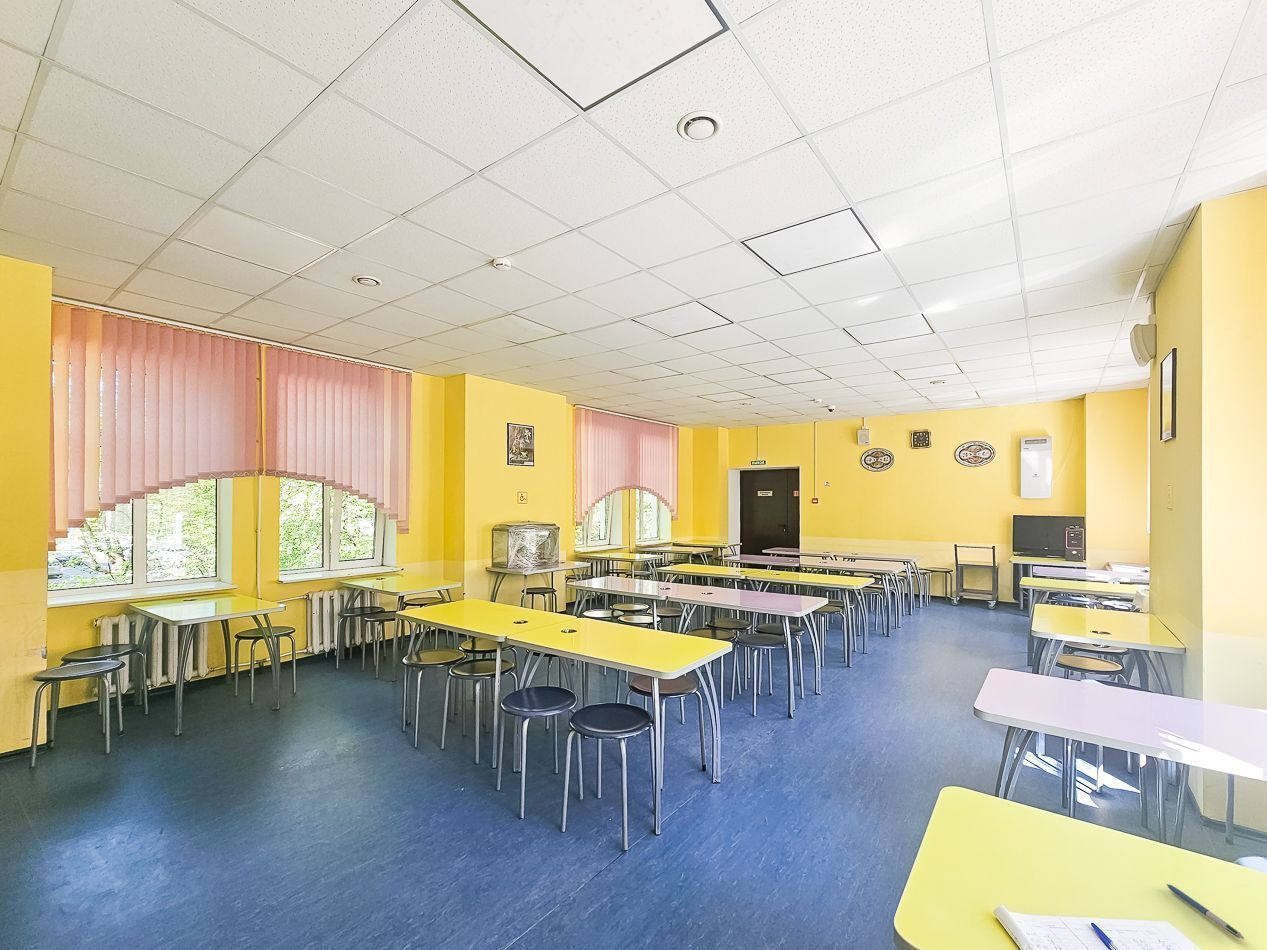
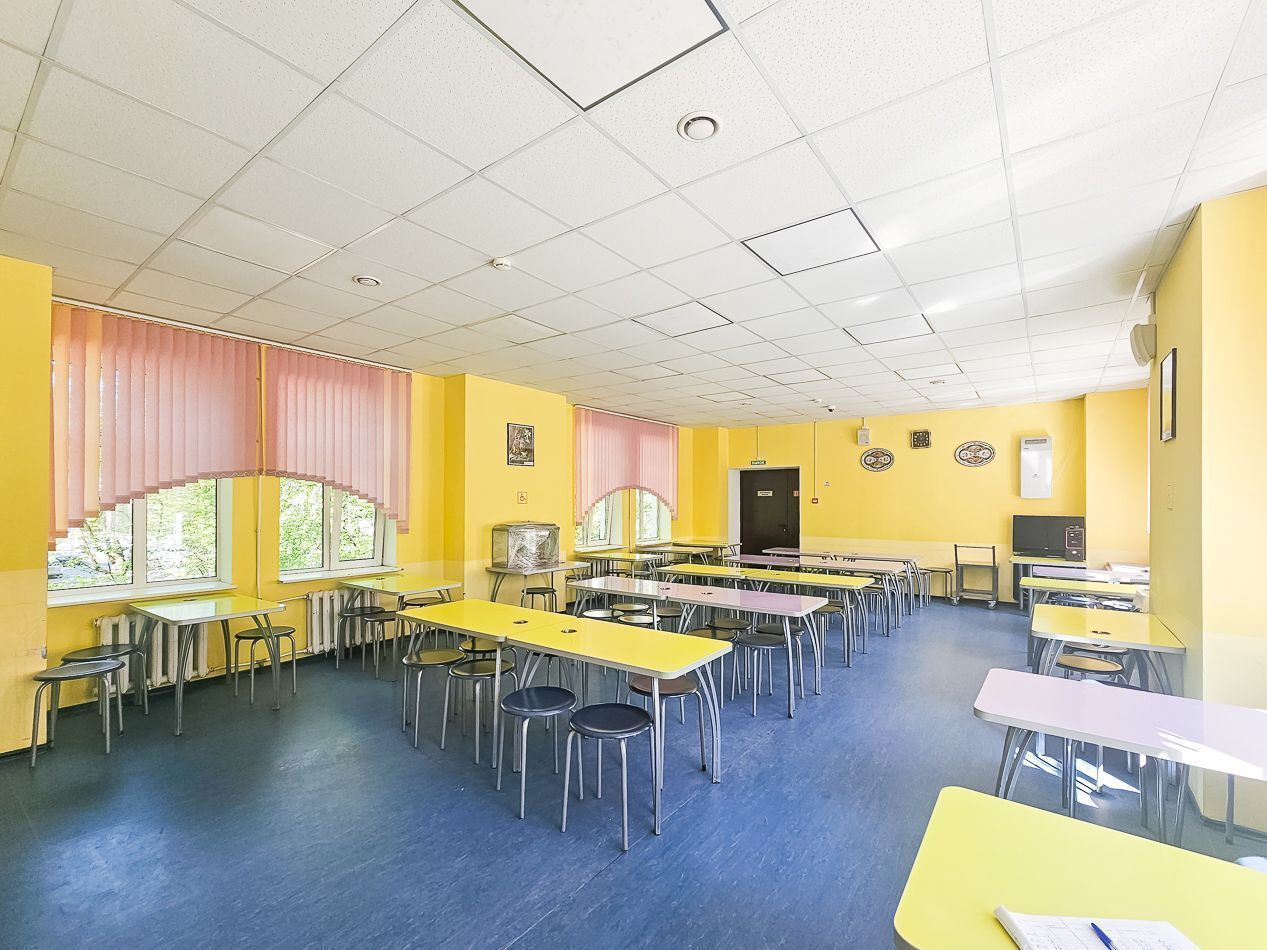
- pen [1165,883,1245,940]
